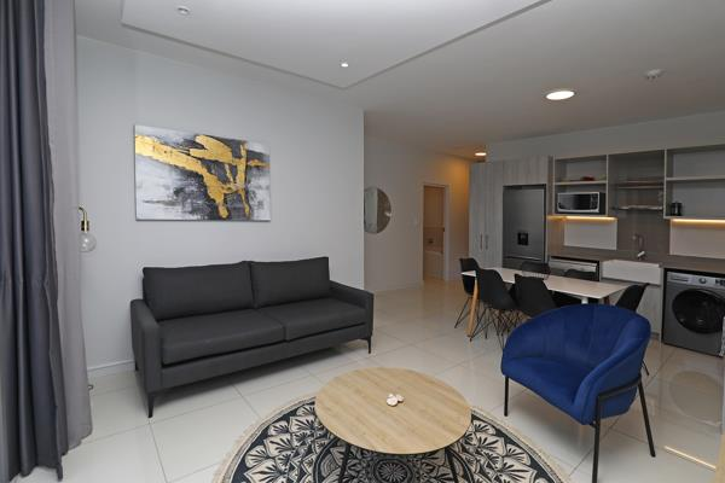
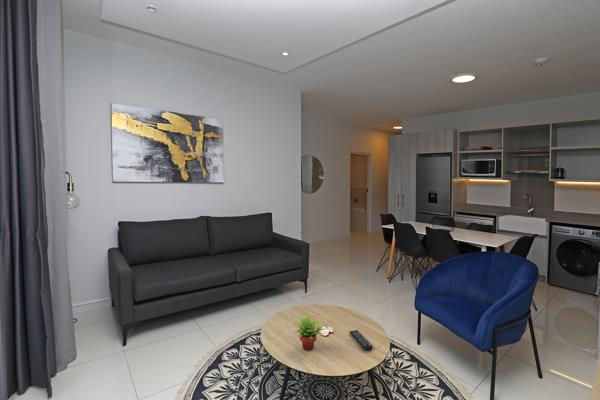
+ succulent plant [293,312,326,351]
+ remote control [349,329,374,352]
